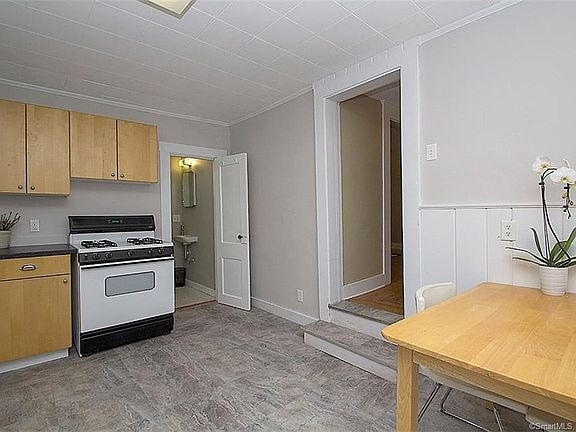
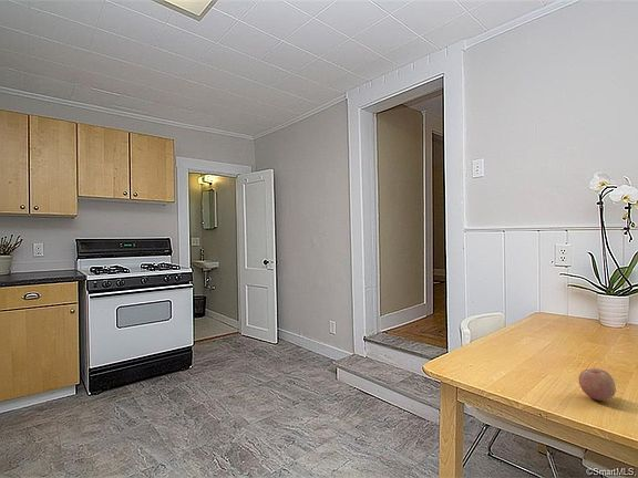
+ fruit [577,367,617,402]
